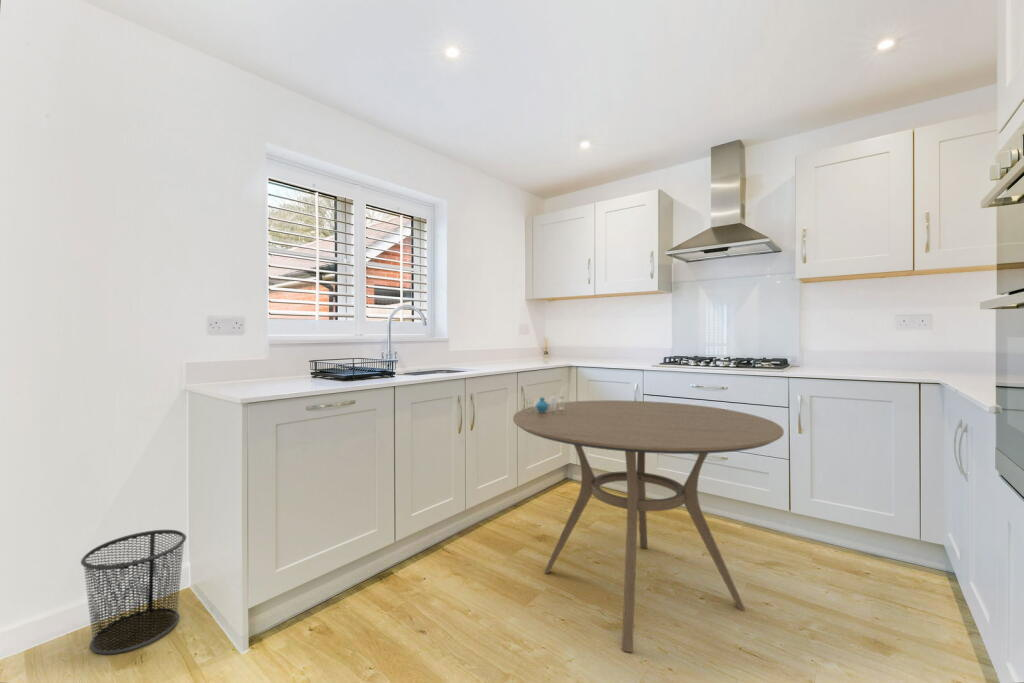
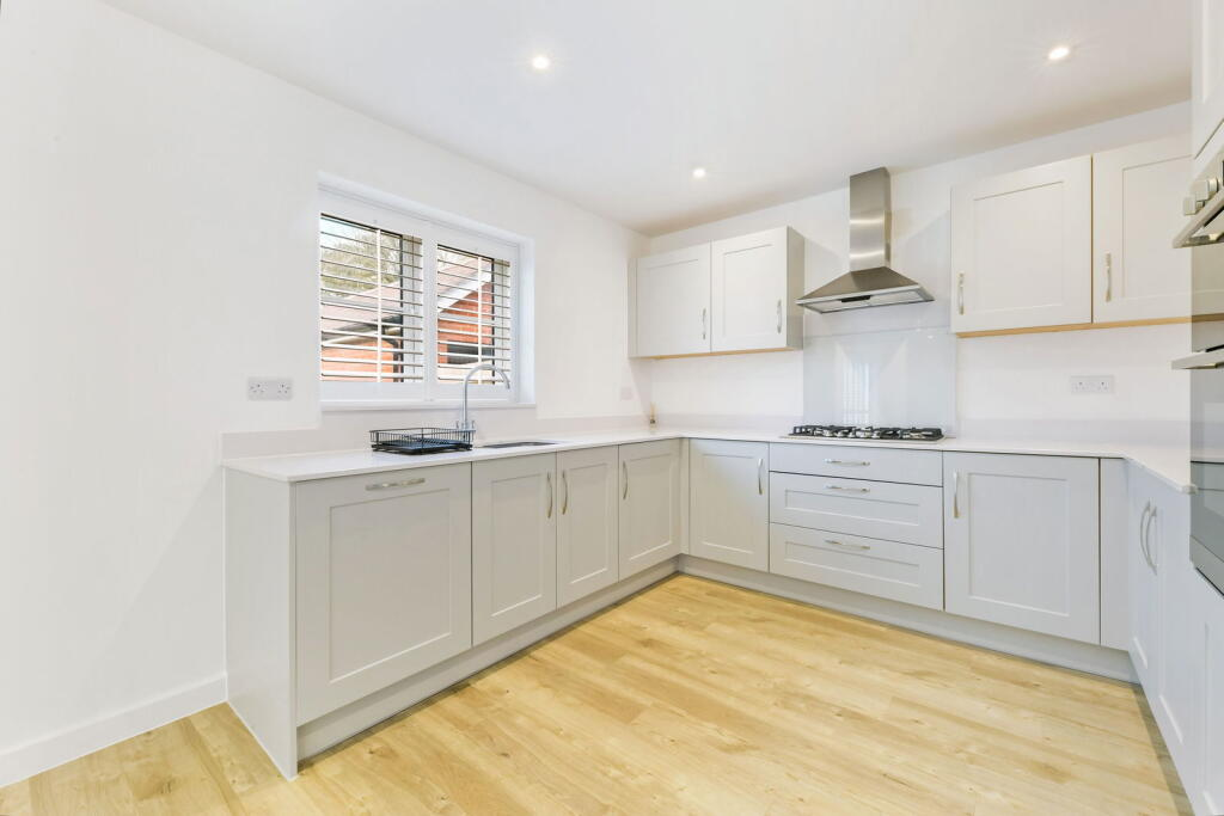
- dining table [512,399,785,654]
- waste bin [80,529,187,655]
- vase [523,395,566,415]
